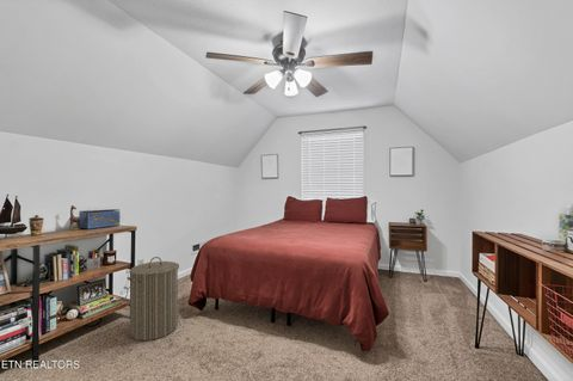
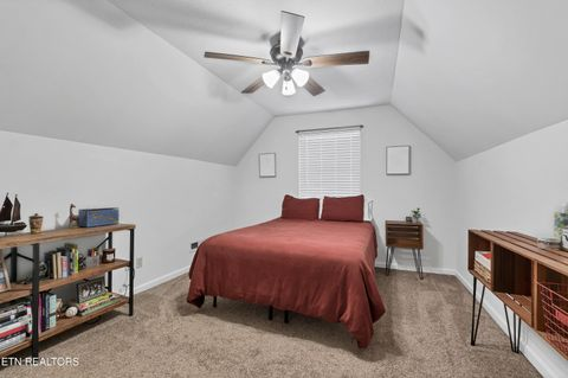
- laundry hamper [127,256,180,342]
